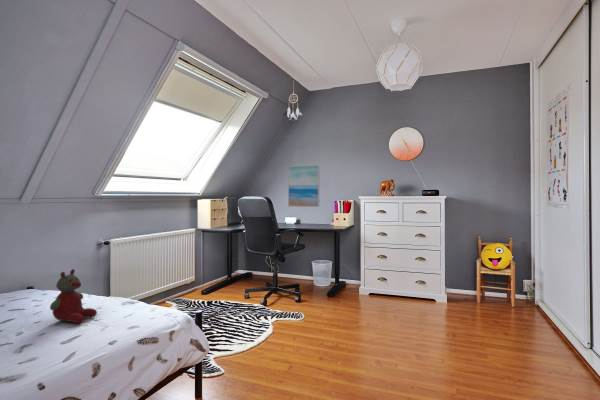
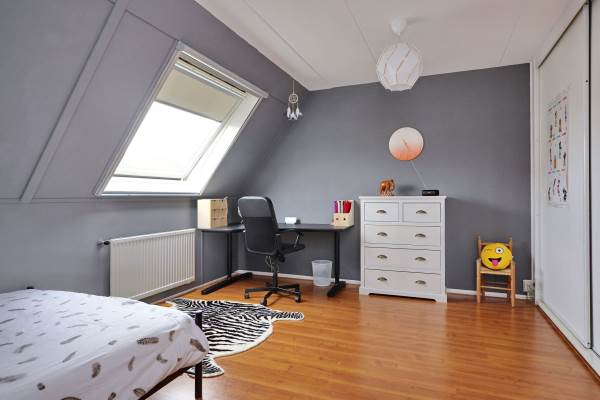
- stuffed bear [49,268,98,324]
- wall art [287,164,321,208]
